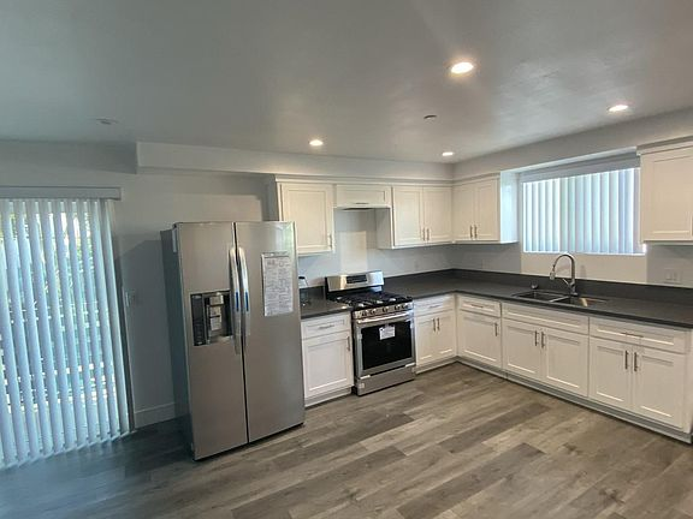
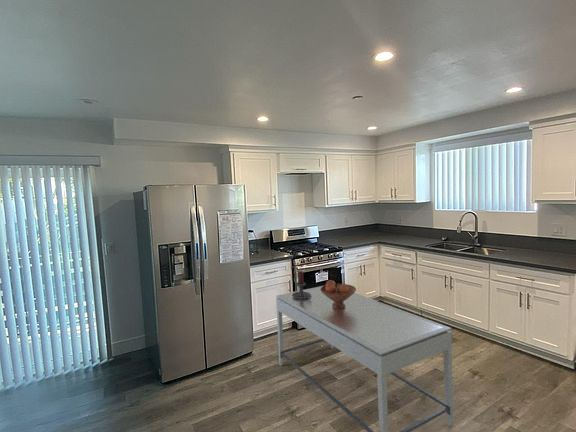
+ candle holder [292,270,312,299]
+ fruit bowl [320,279,357,309]
+ dining table [275,285,454,432]
